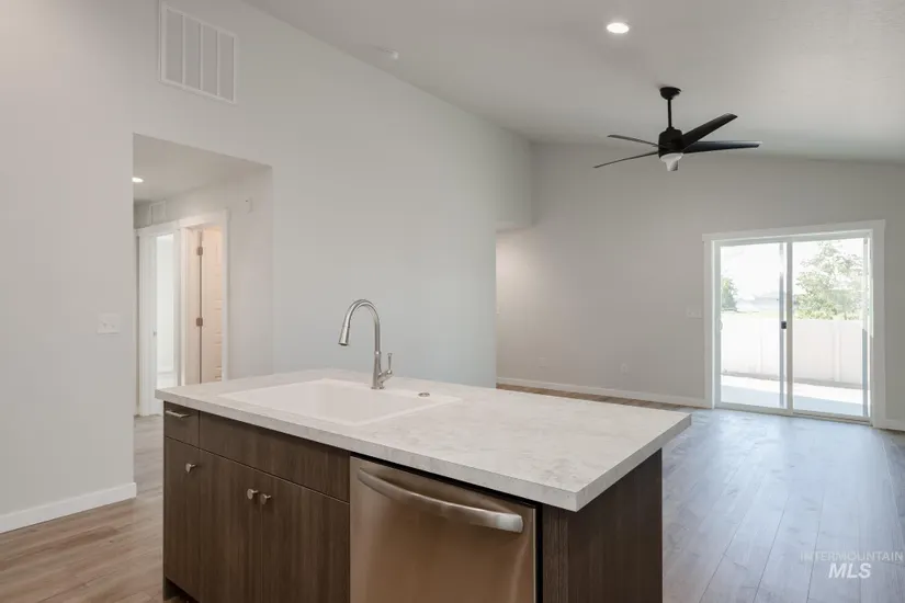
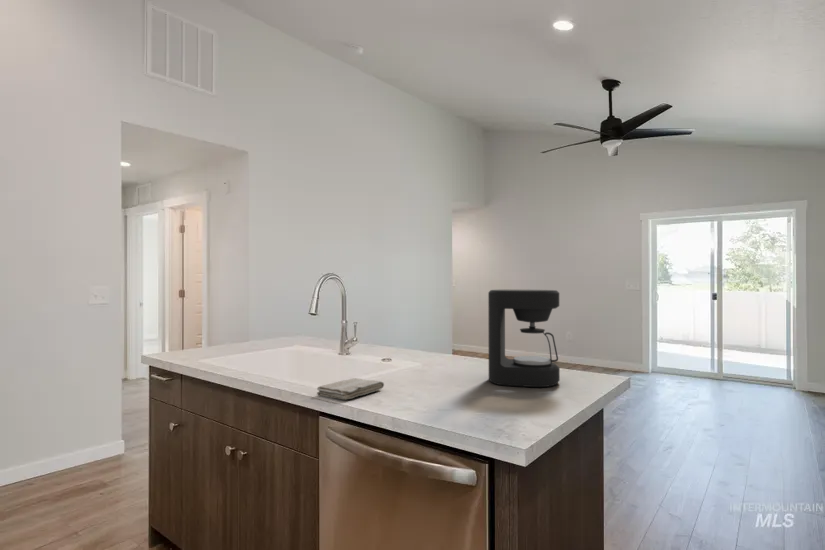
+ coffee maker [487,289,561,388]
+ washcloth [316,377,385,401]
